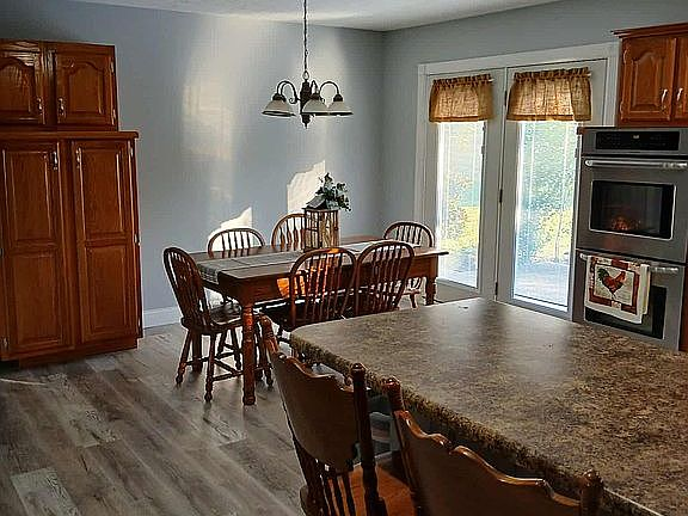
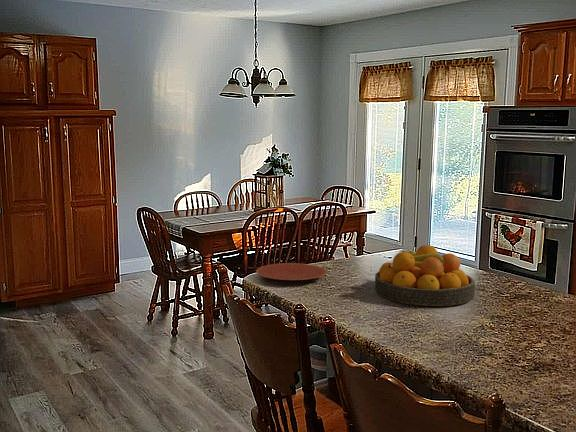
+ plate [255,262,328,281]
+ fruit bowl [374,244,476,307]
